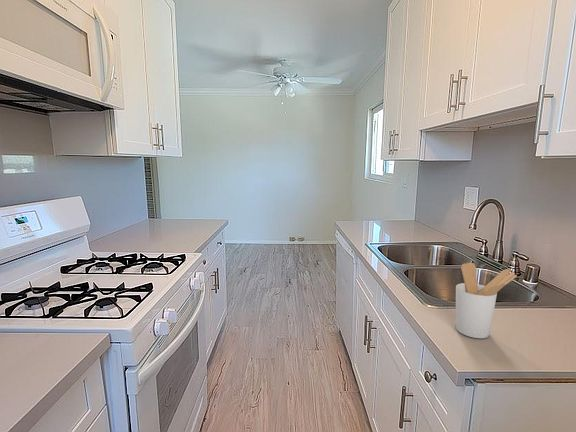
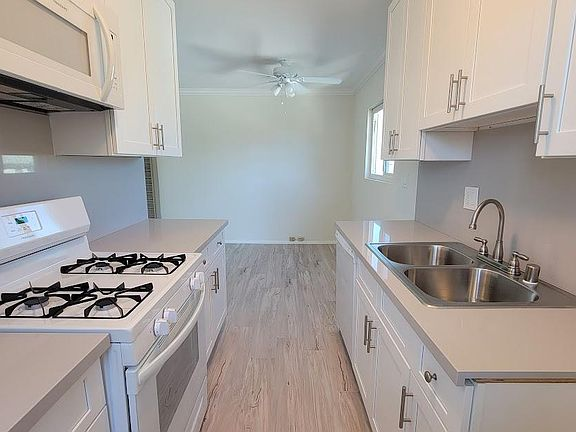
- utensil holder [455,262,518,339]
